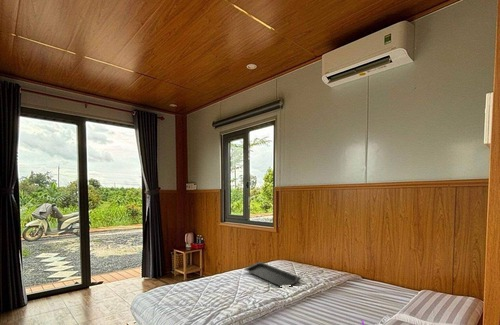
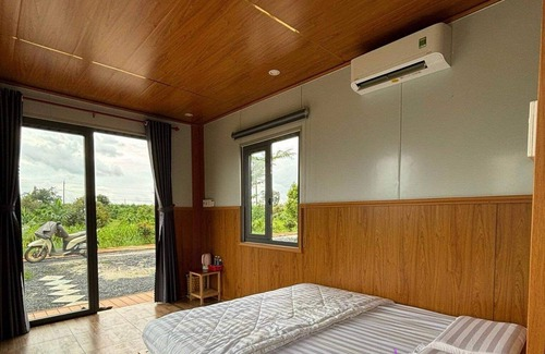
- serving tray [243,261,302,287]
